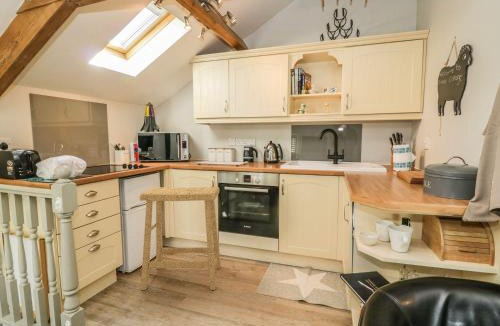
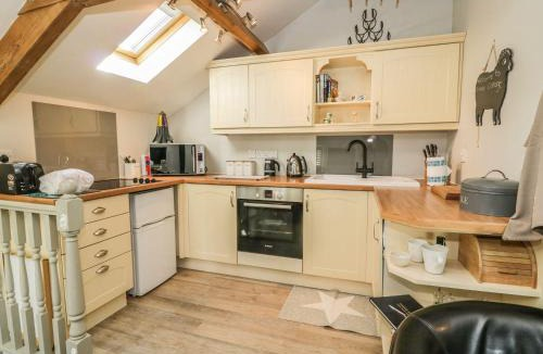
- stool [139,186,222,291]
